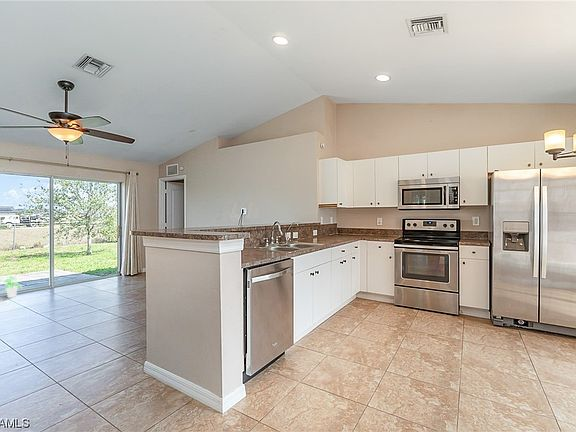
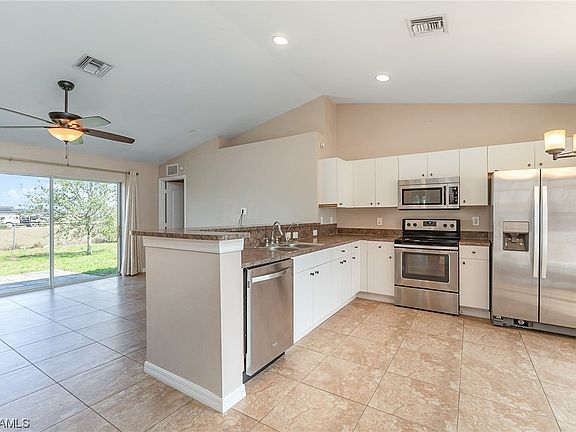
- potted plant [0,276,23,299]
